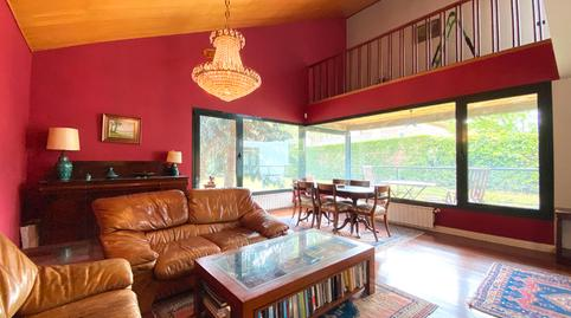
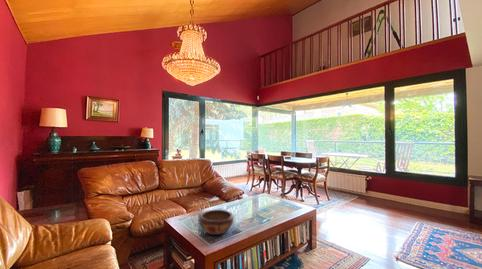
+ decorative bowl [198,209,235,236]
